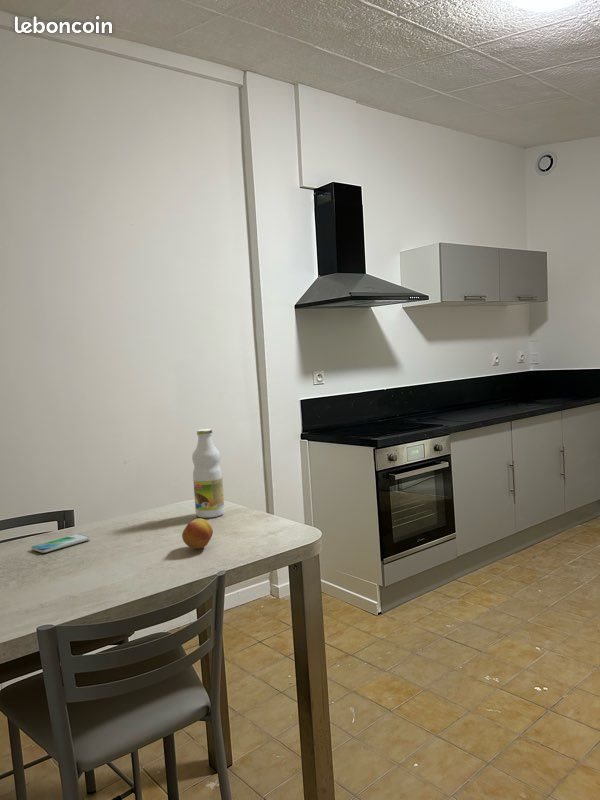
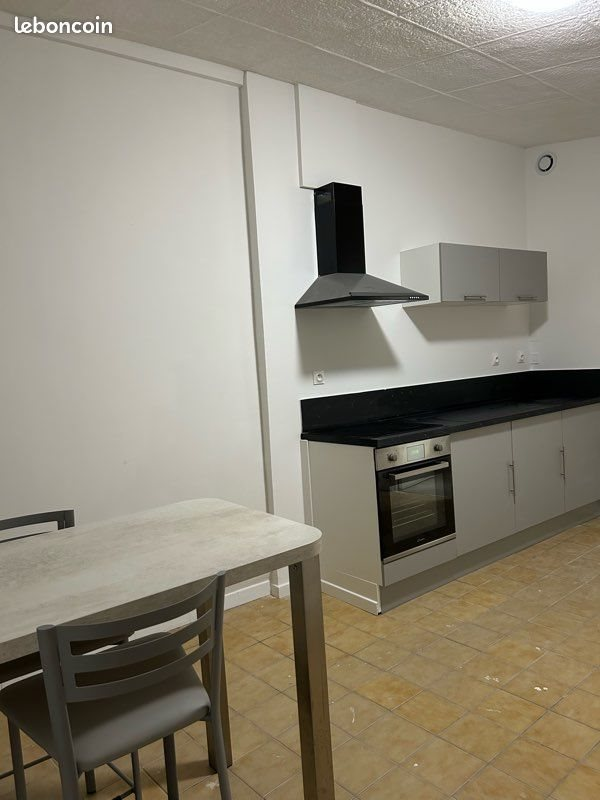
- smartphone [30,533,91,554]
- bottle [191,428,225,519]
- fruit [181,517,214,550]
